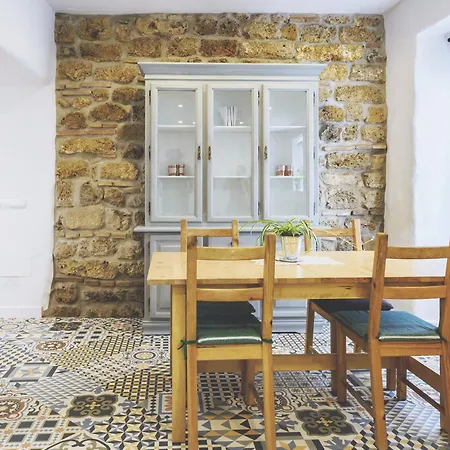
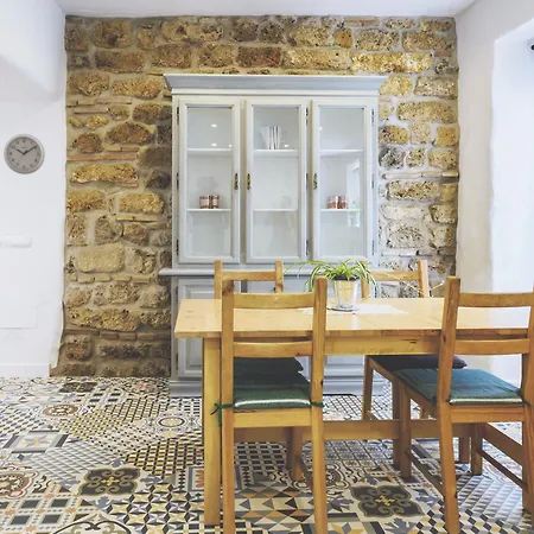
+ wall clock [2,133,46,176]
